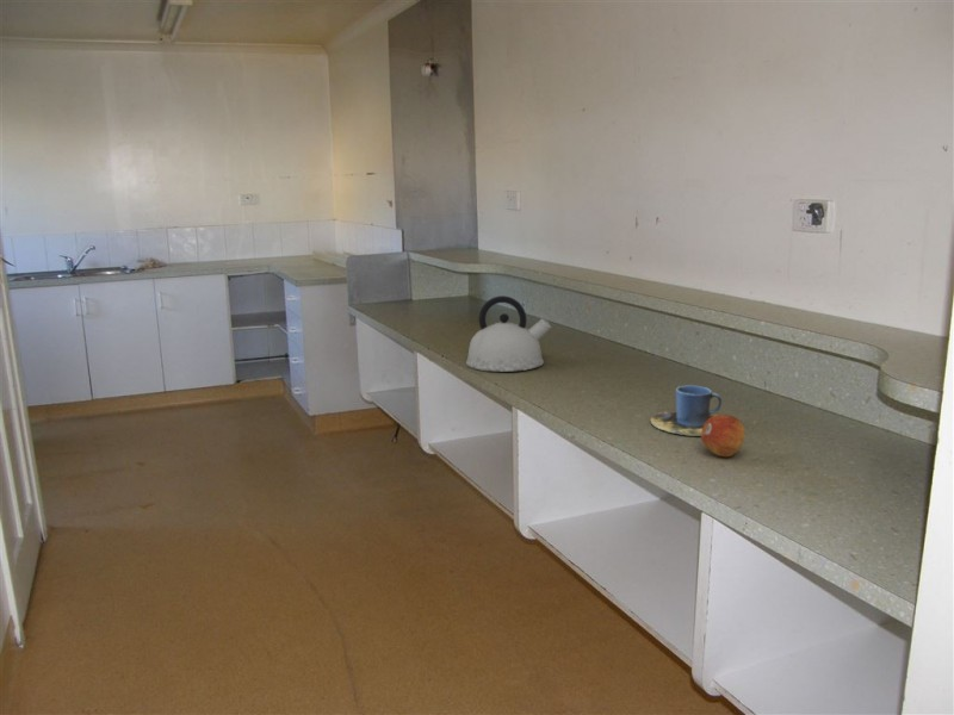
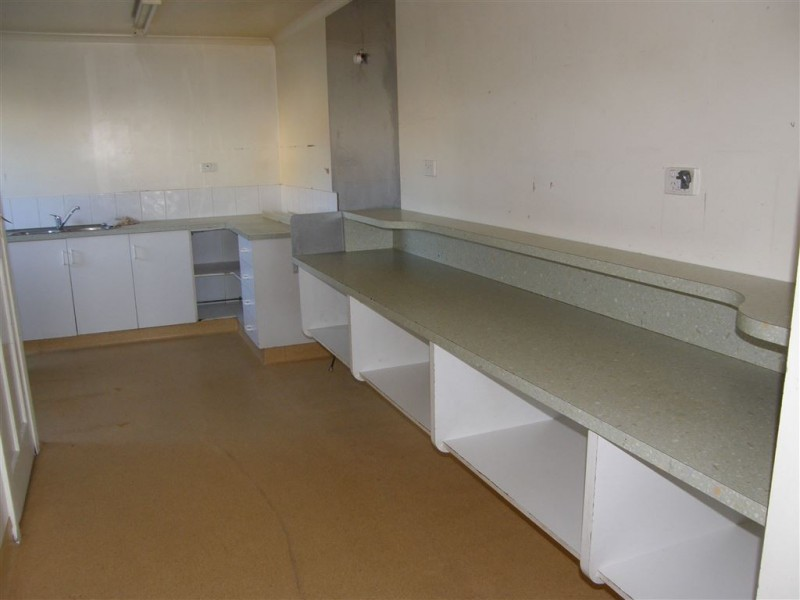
- fruit [700,414,747,458]
- kettle [465,294,552,373]
- cup [650,385,723,437]
